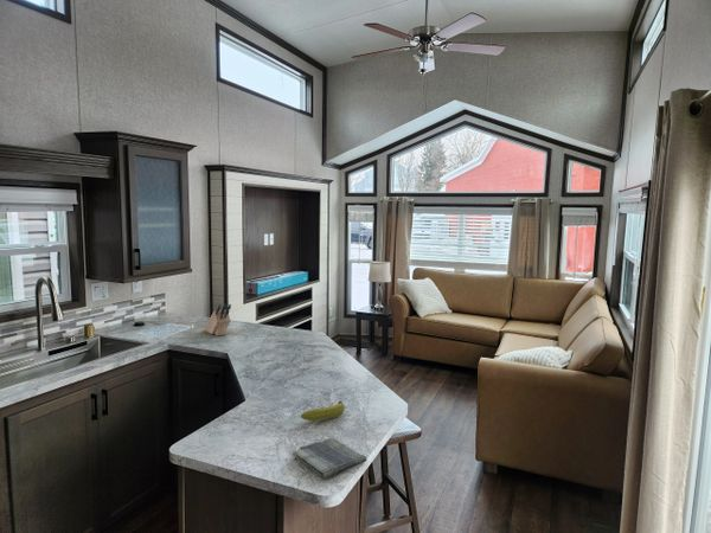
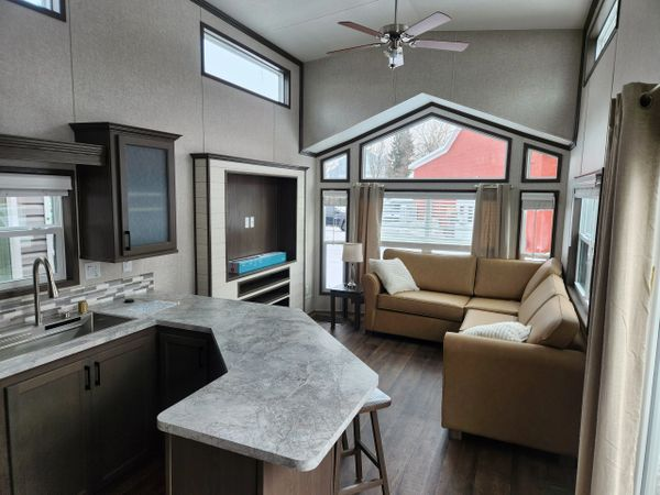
- knife block [204,303,232,336]
- fruit [300,400,346,422]
- dish towel [292,437,367,480]
